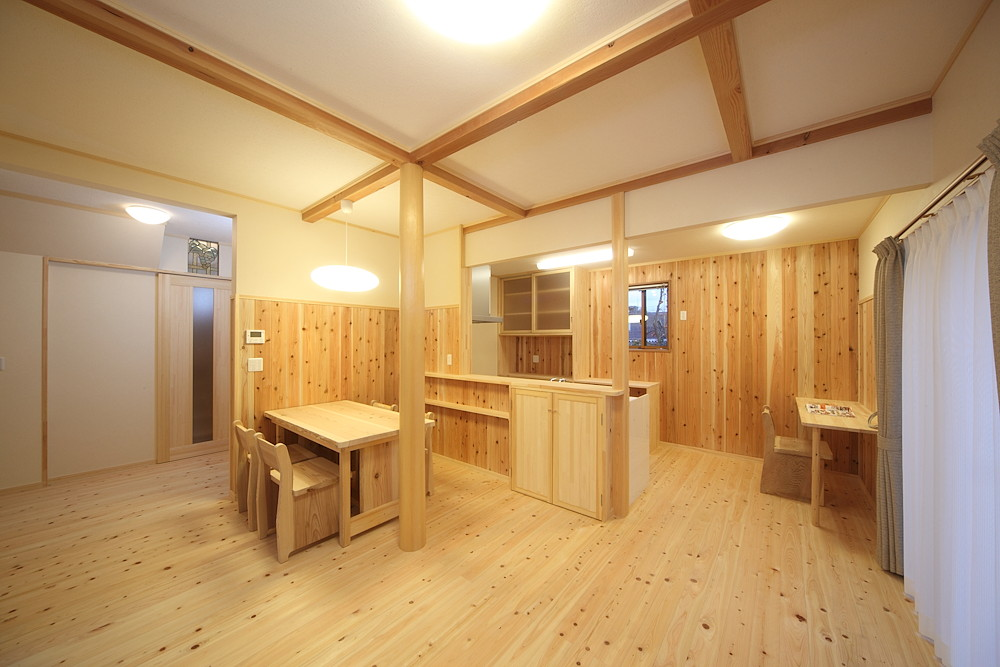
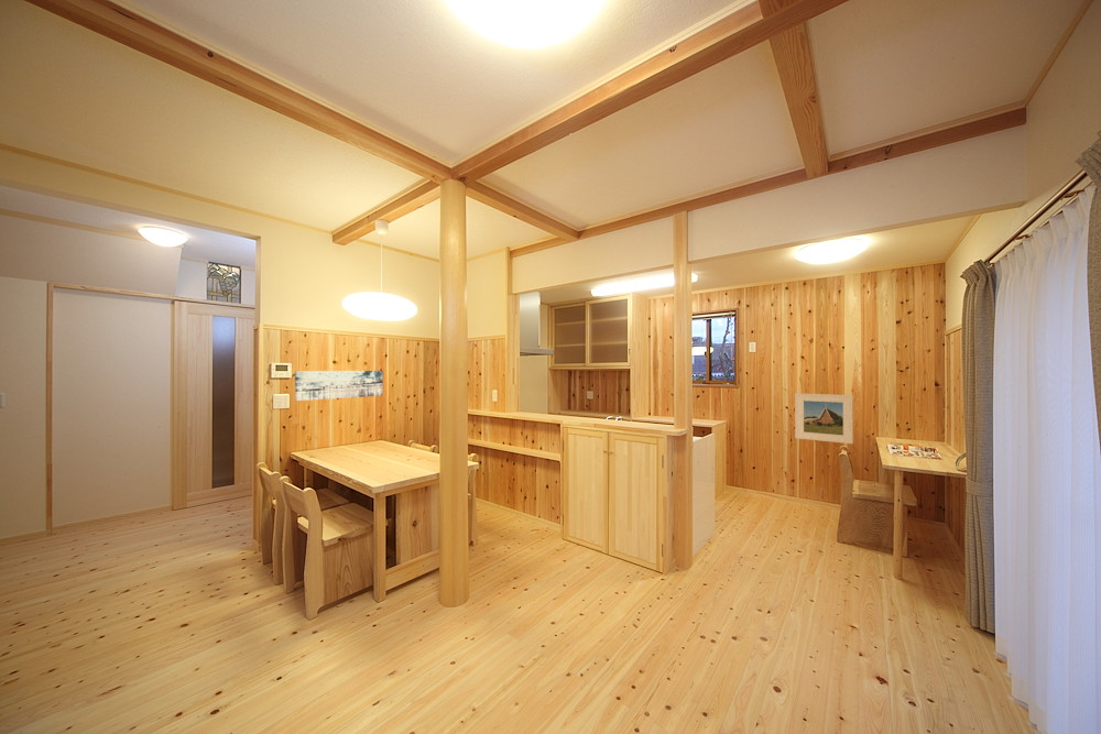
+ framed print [794,393,854,445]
+ wall art [294,370,384,402]
